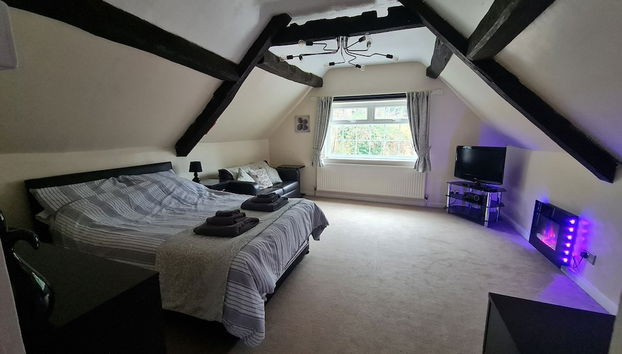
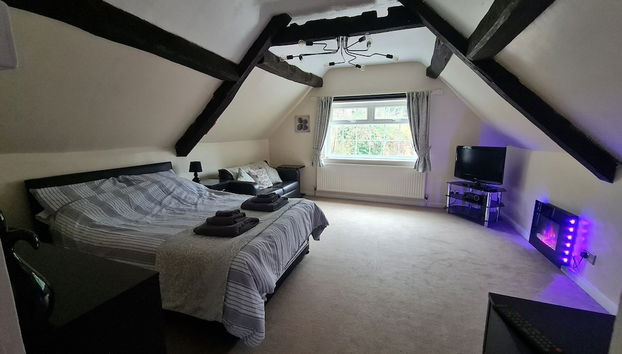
+ remote control [491,303,567,354]
